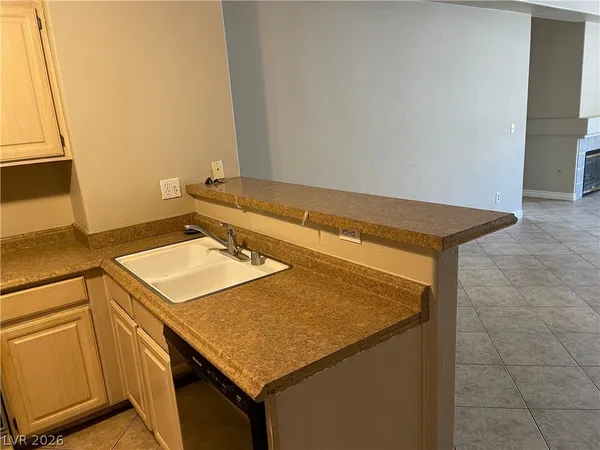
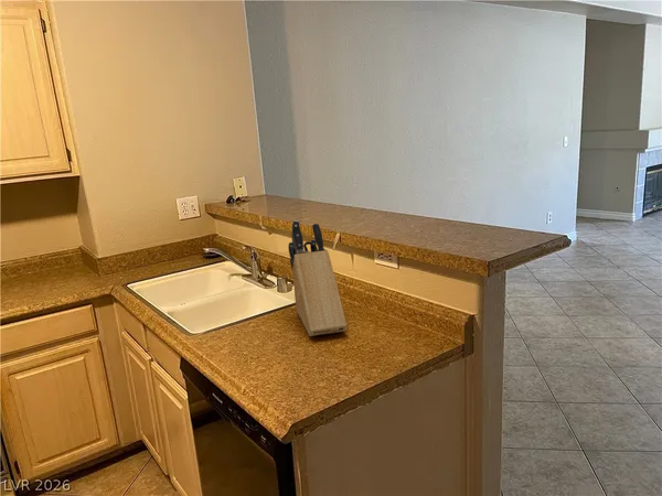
+ knife block [287,219,348,337]
